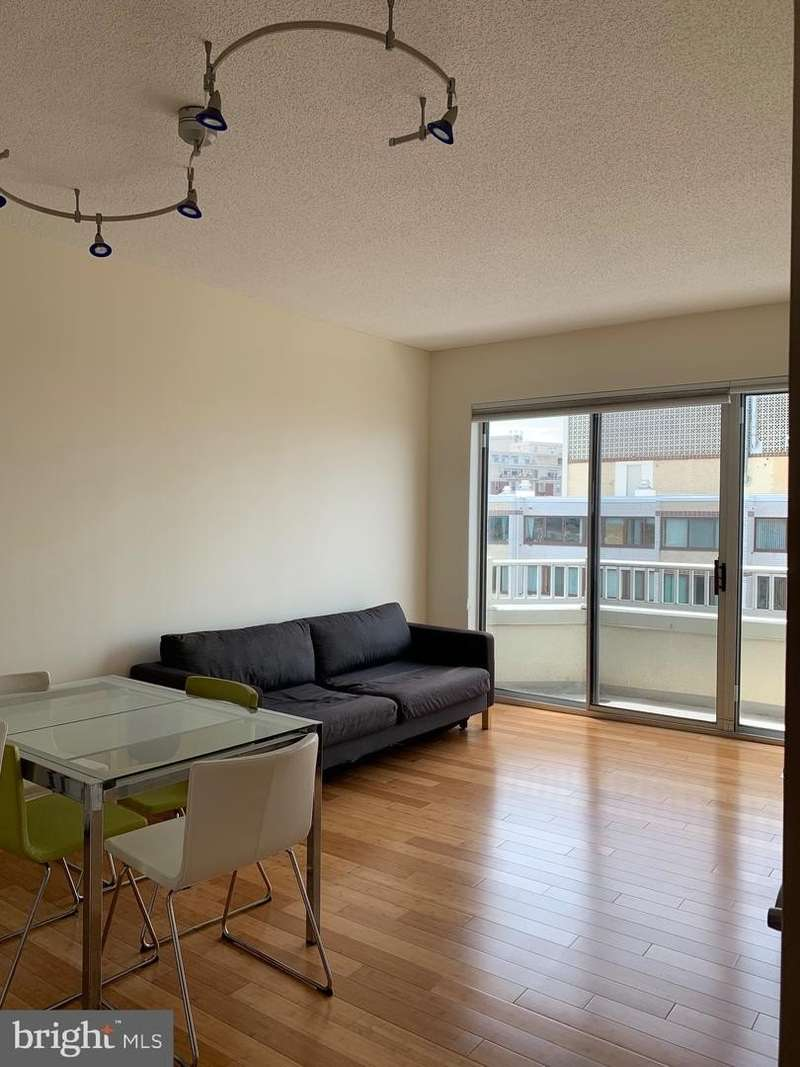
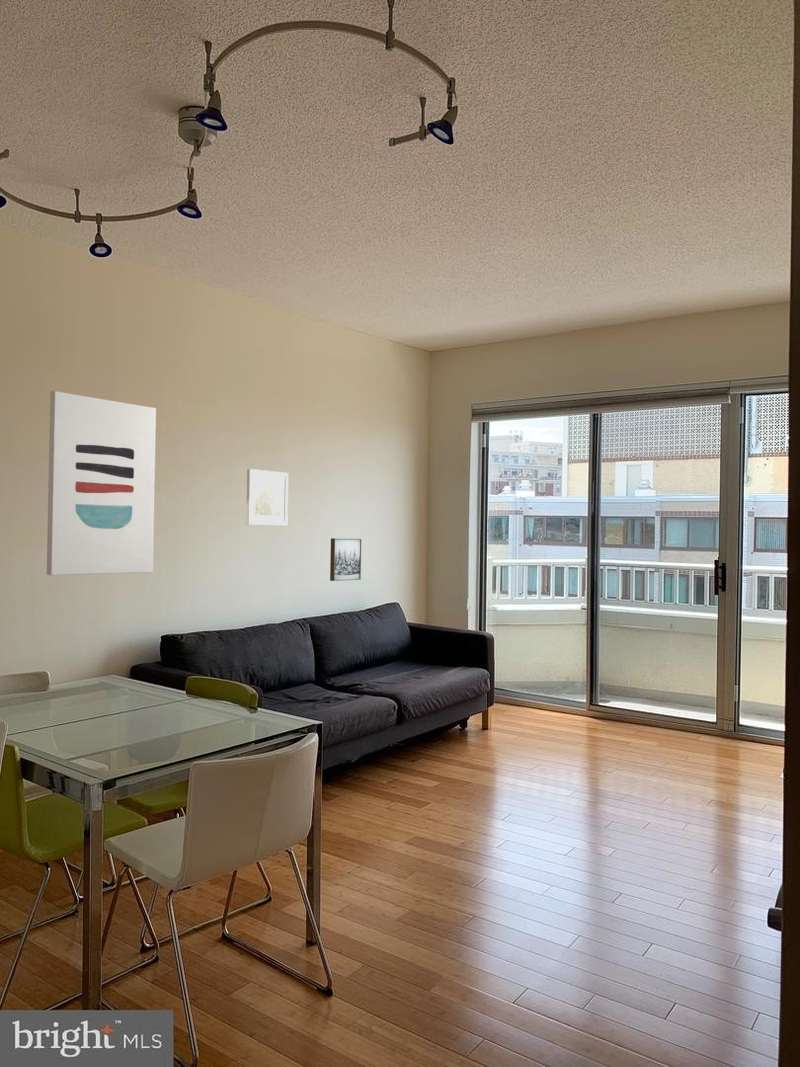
+ wall art [46,390,157,576]
+ wall art [329,537,362,582]
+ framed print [245,468,289,527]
